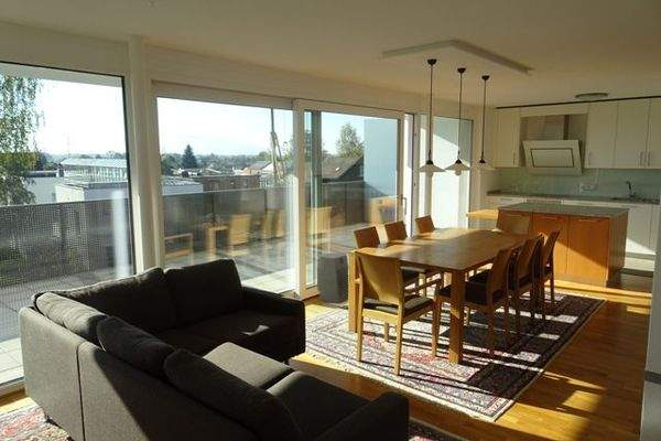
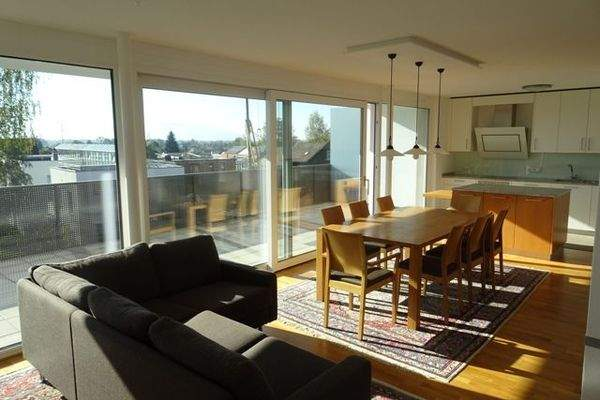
- fan [316,251,349,304]
